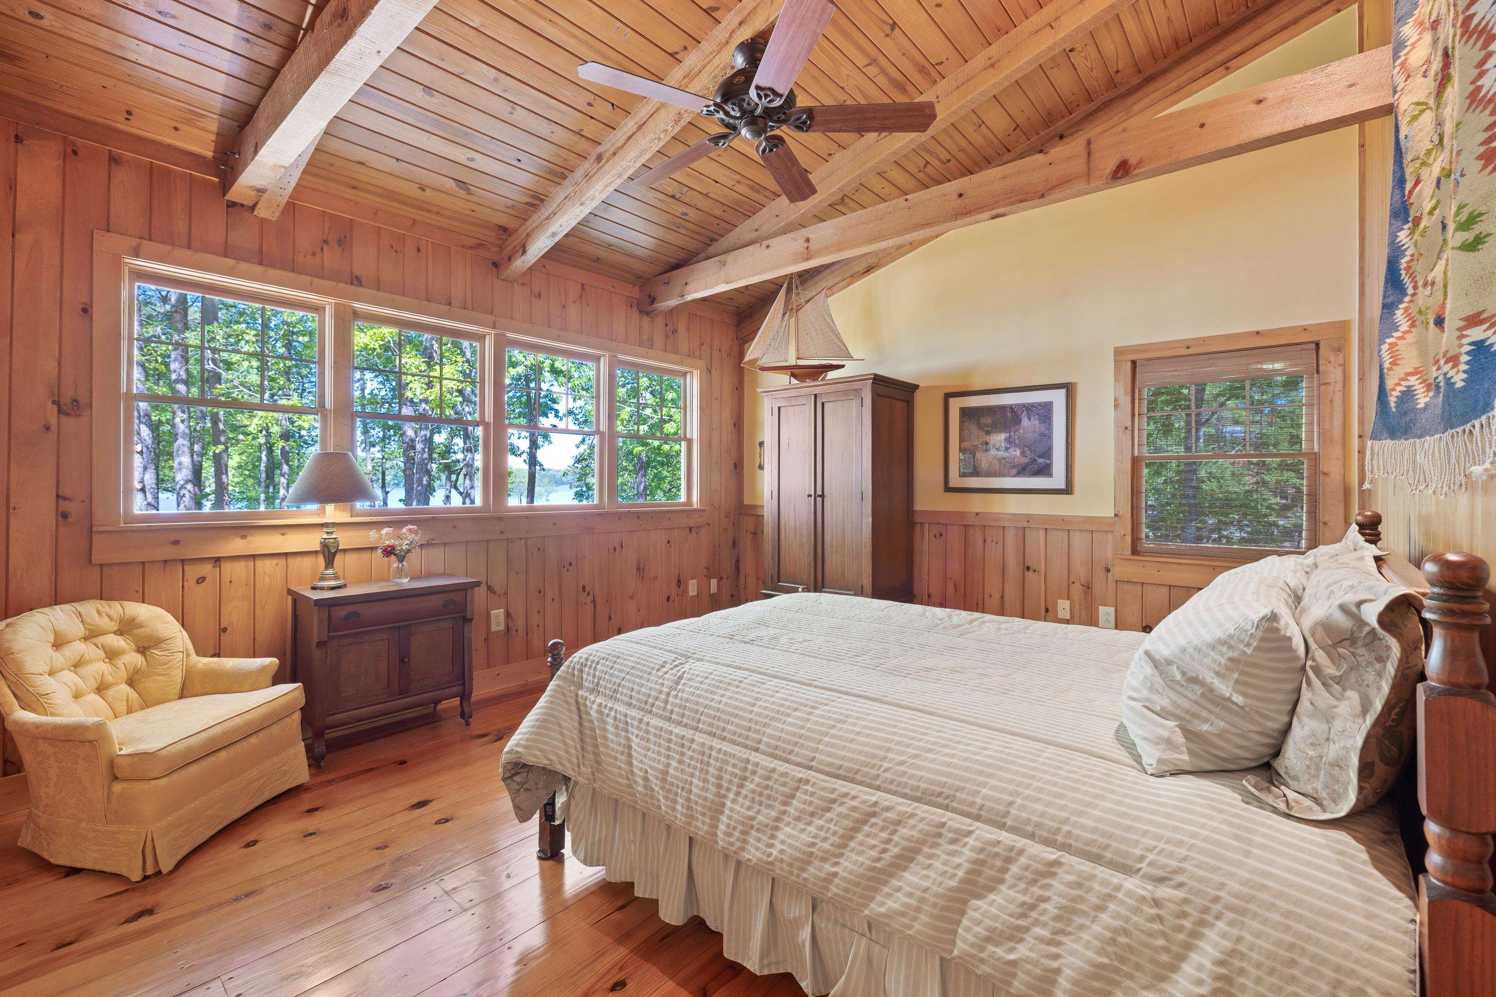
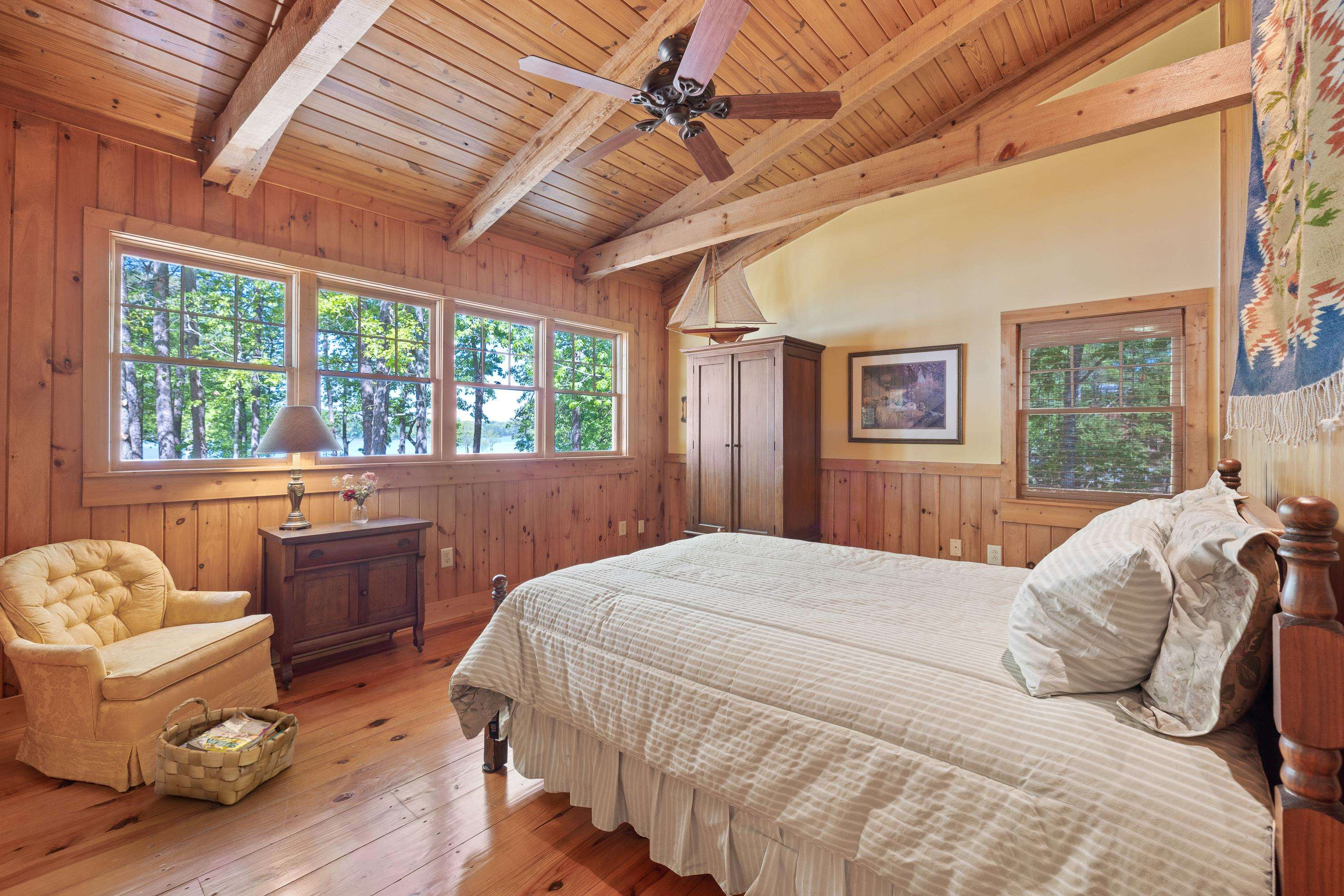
+ woven basket [154,697,299,805]
